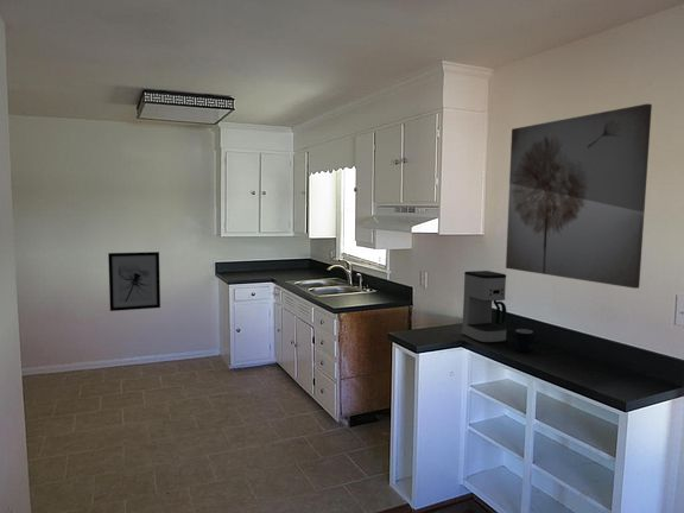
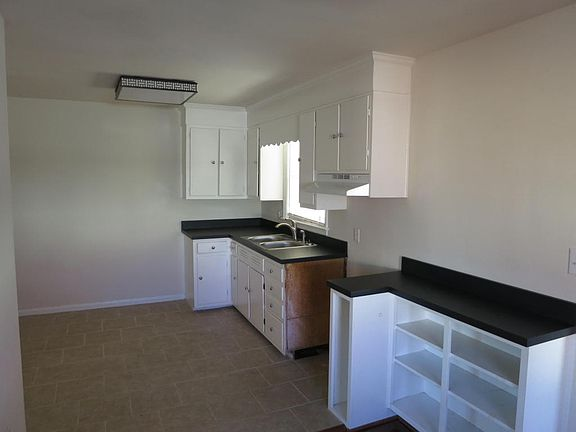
- coffee maker [461,270,508,344]
- mug [514,328,536,353]
- wall art [107,251,162,312]
- wall art [505,102,653,290]
